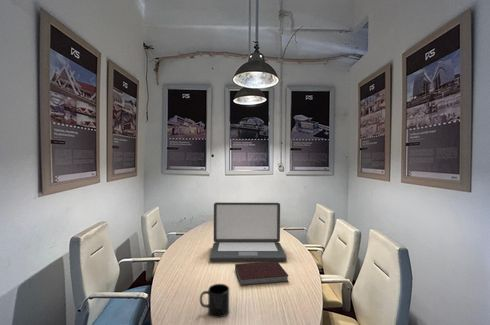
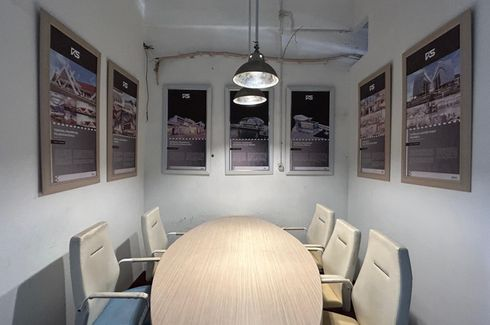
- mug [199,283,230,319]
- laptop [209,202,288,262]
- notebook [234,261,290,287]
